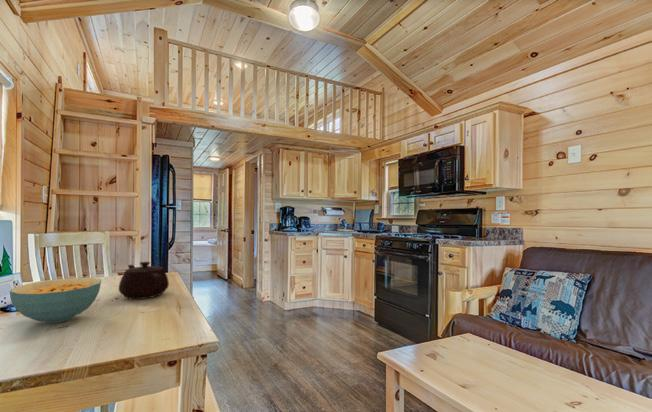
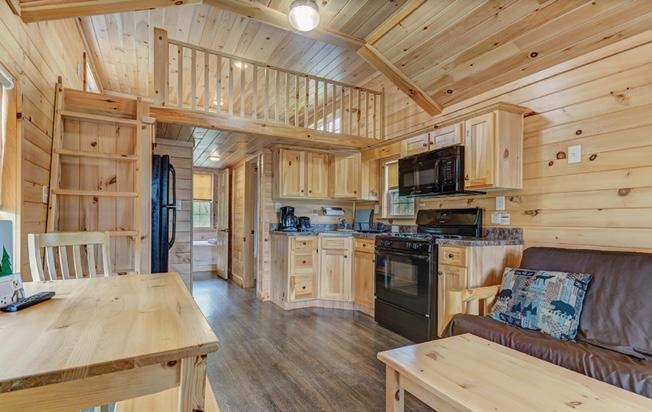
- teapot [118,261,170,300]
- cereal bowl [9,277,102,324]
